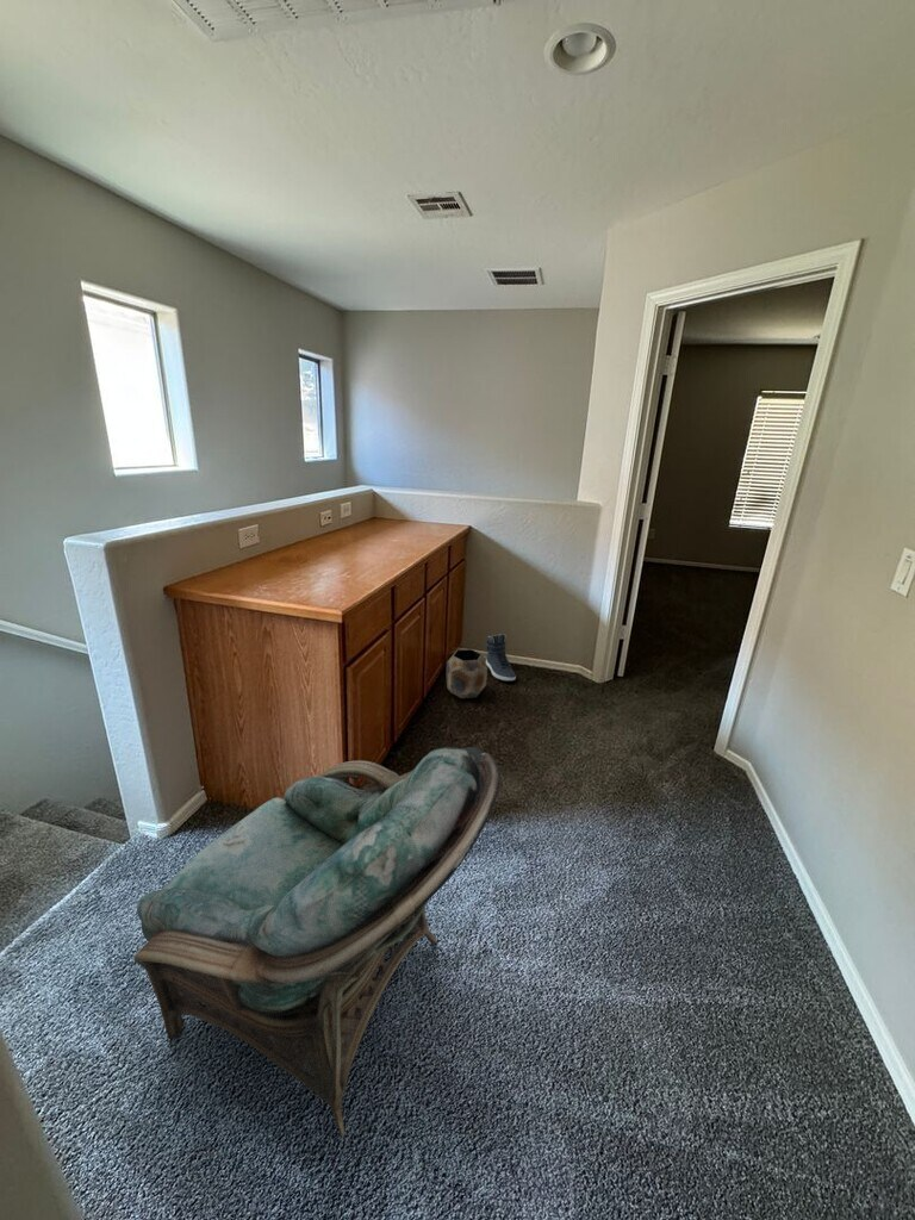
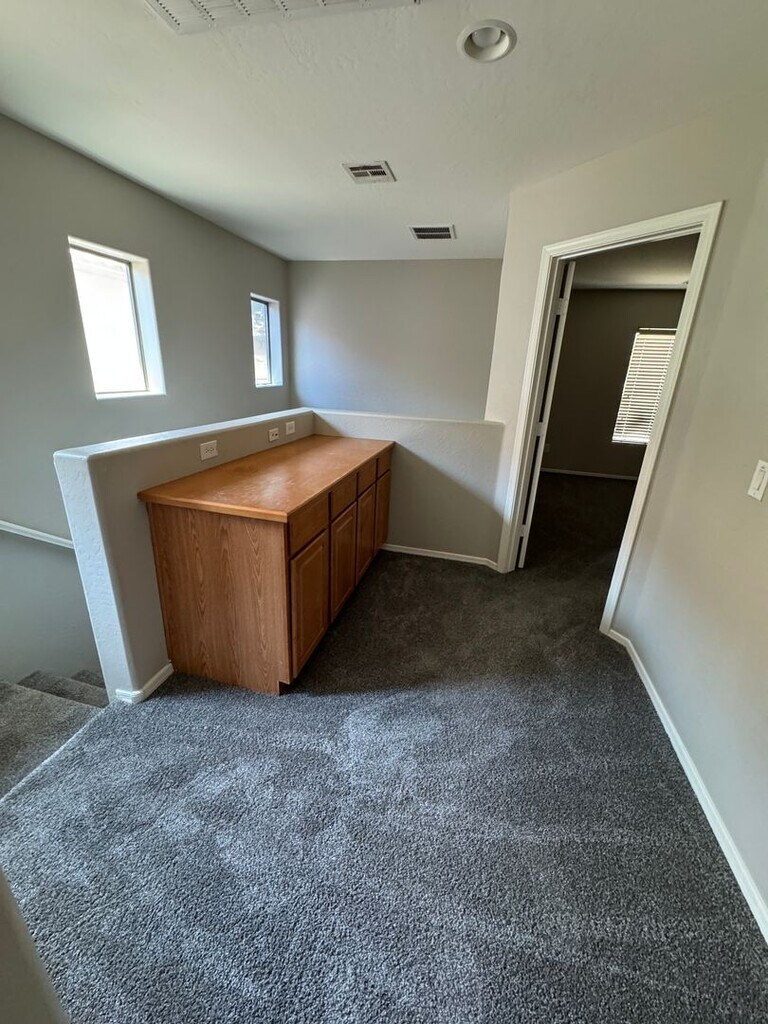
- armchair [133,746,502,1140]
- sneaker [485,633,517,683]
- planter [446,648,488,699]
